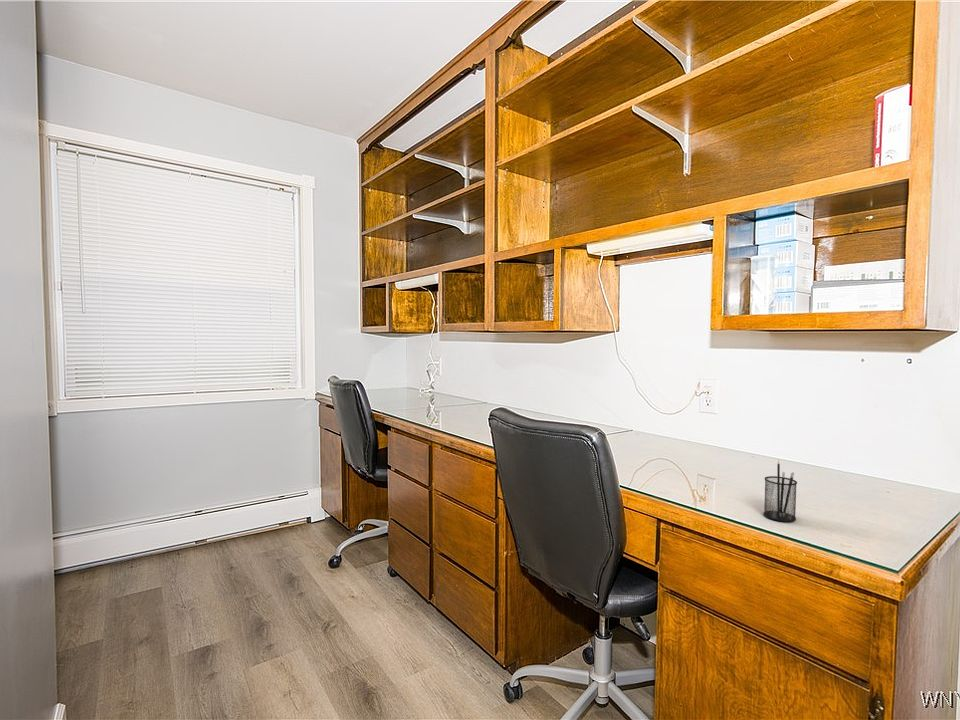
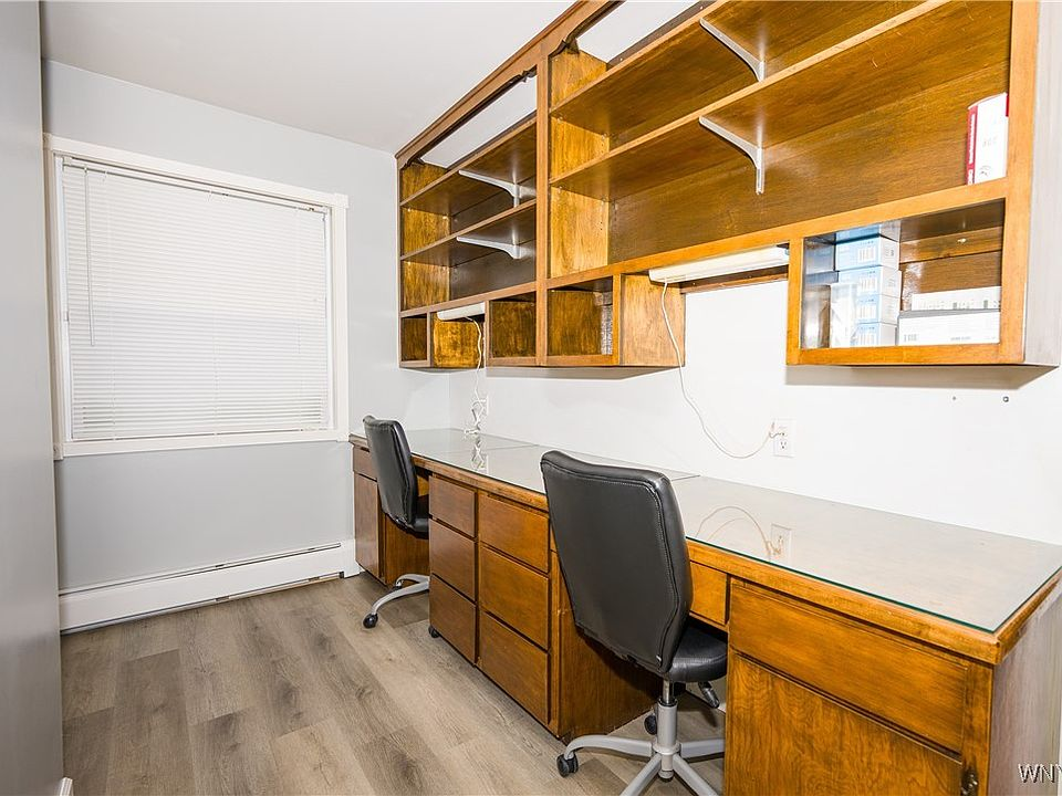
- pencil holder [763,459,798,523]
